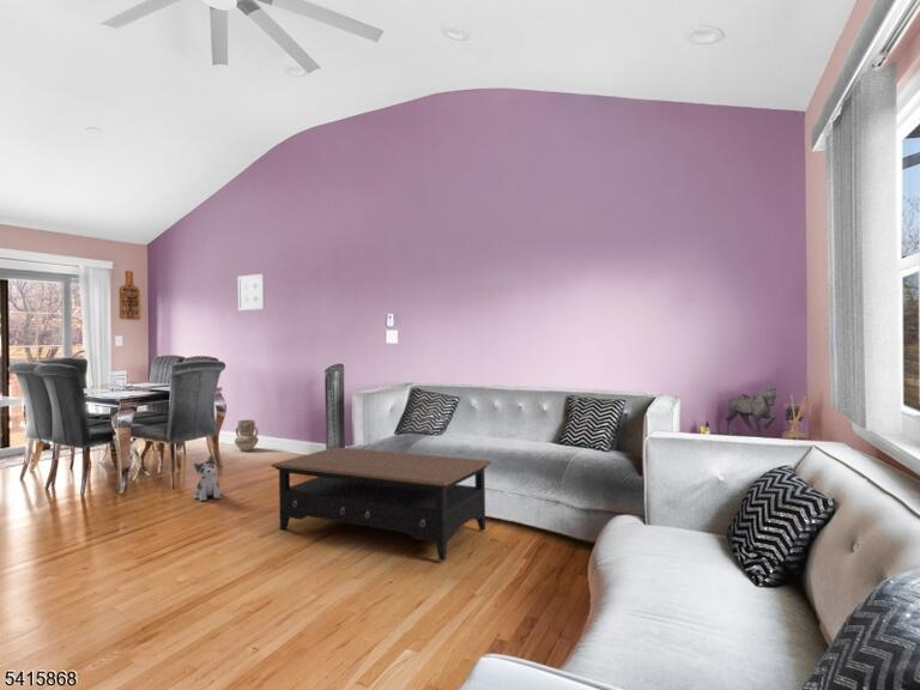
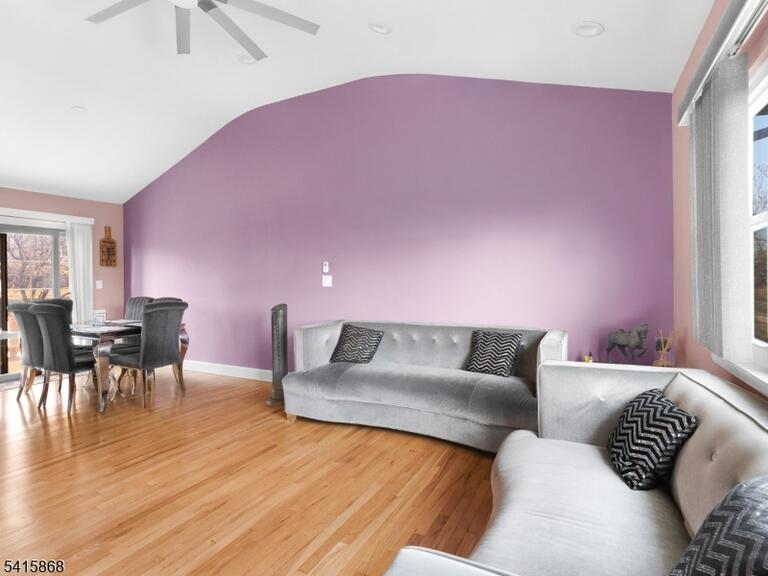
- ceramic jug [234,419,260,453]
- plush toy [193,455,223,502]
- coffee table [270,446,492,562]
- wall art [237,273,266,311]
